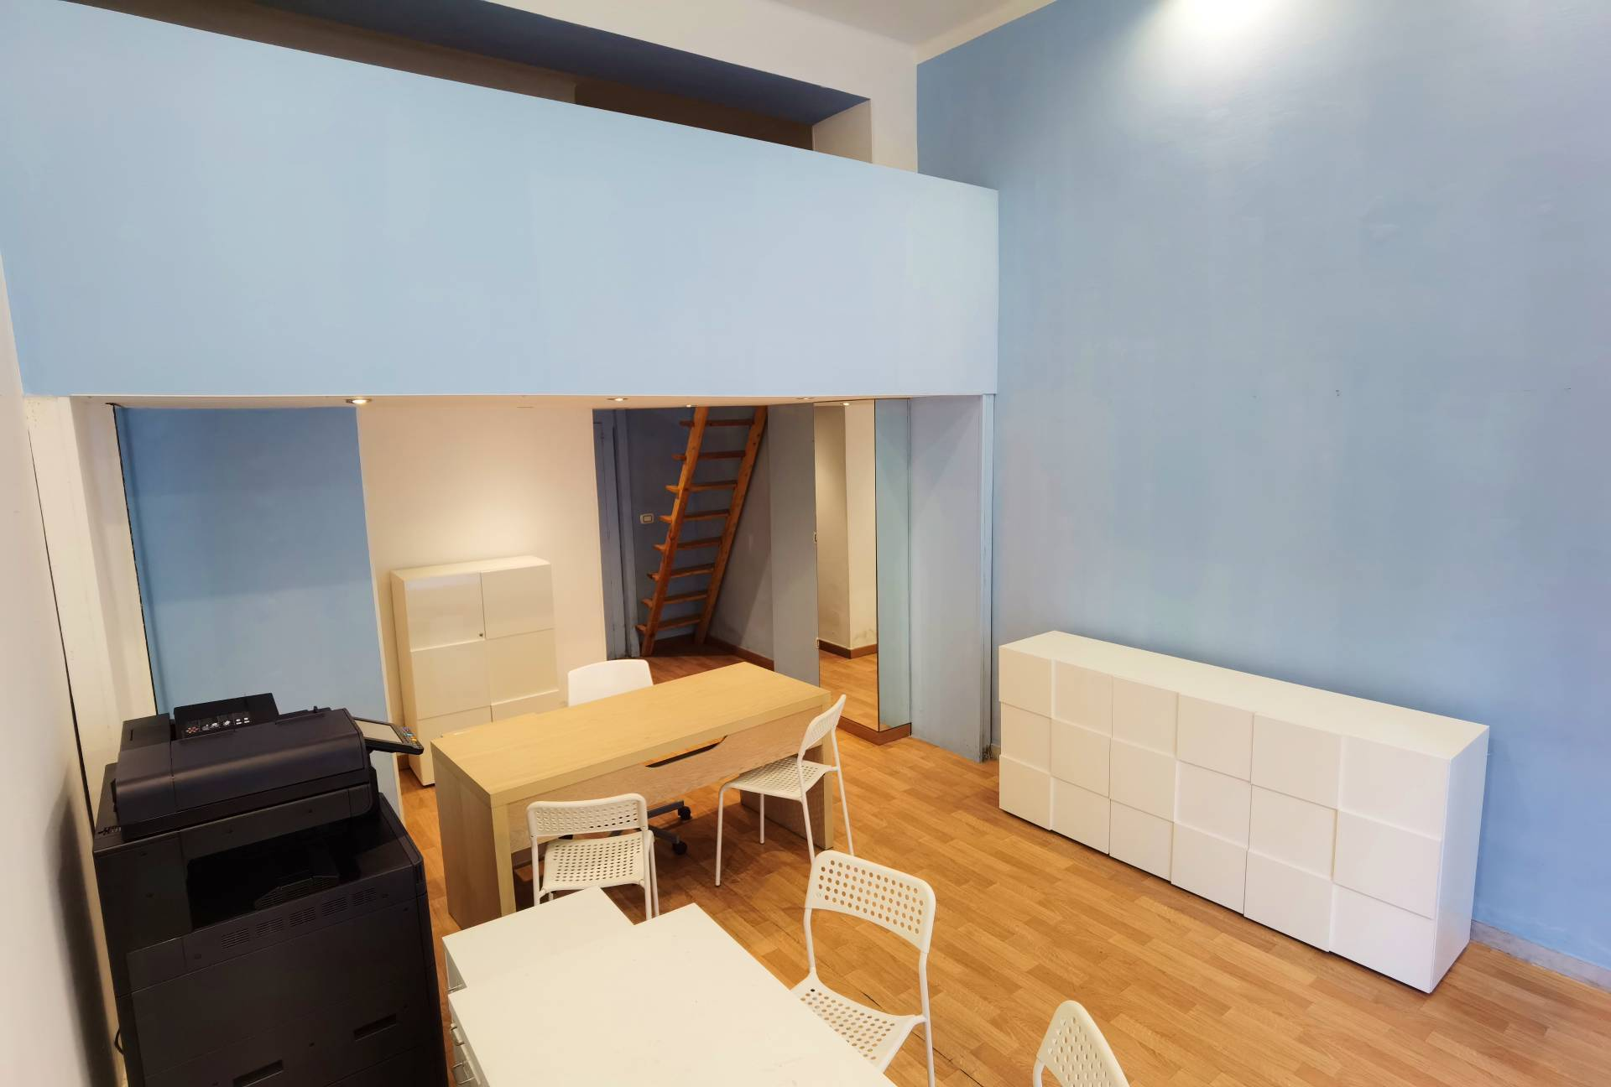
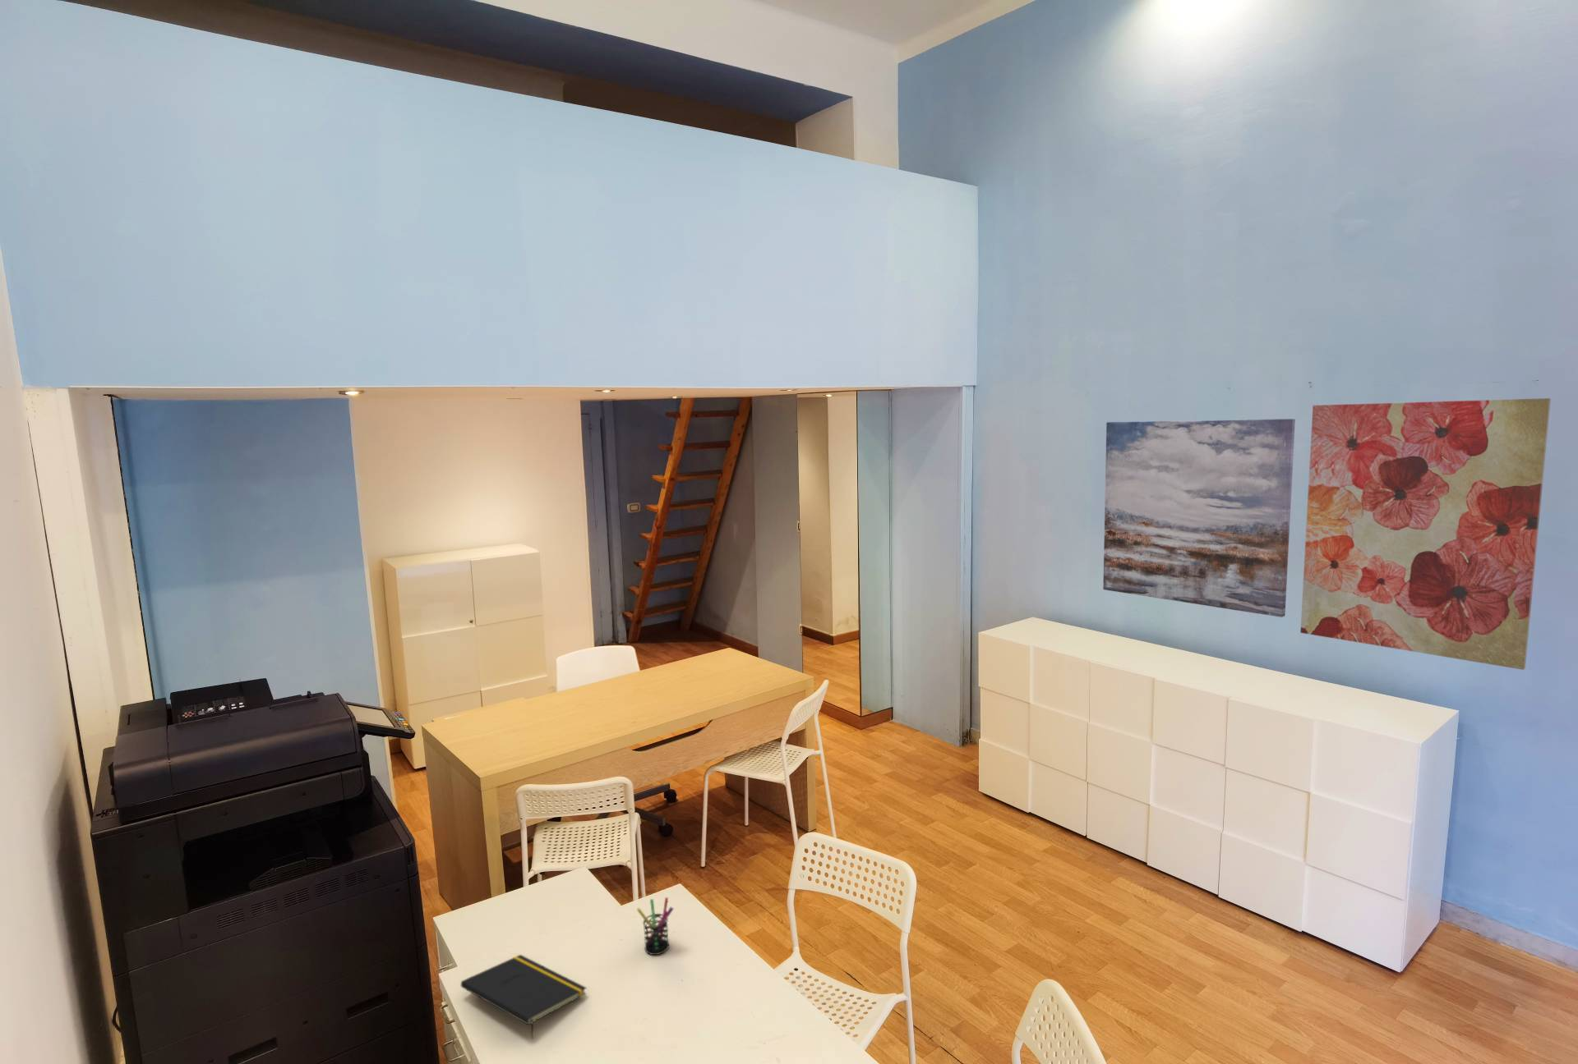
+ wall art [1103,418,1296,619]
+ notepad [460,954,588,1040]
+ wall art [1300,398,1552,671]
+ pen holder [636,897,674,956]
